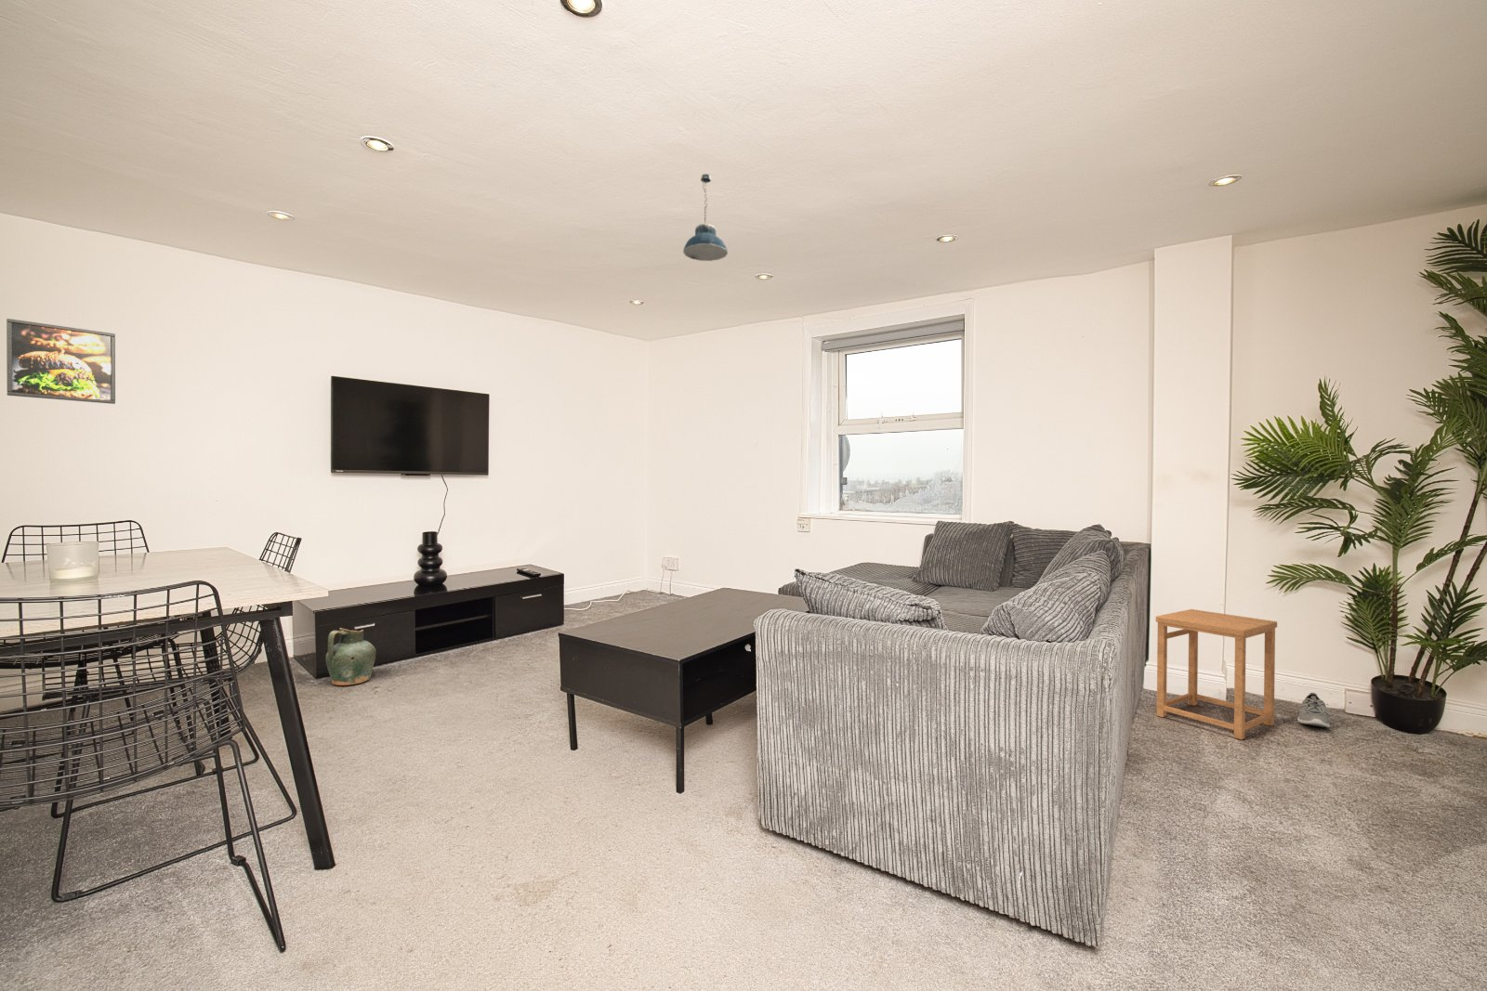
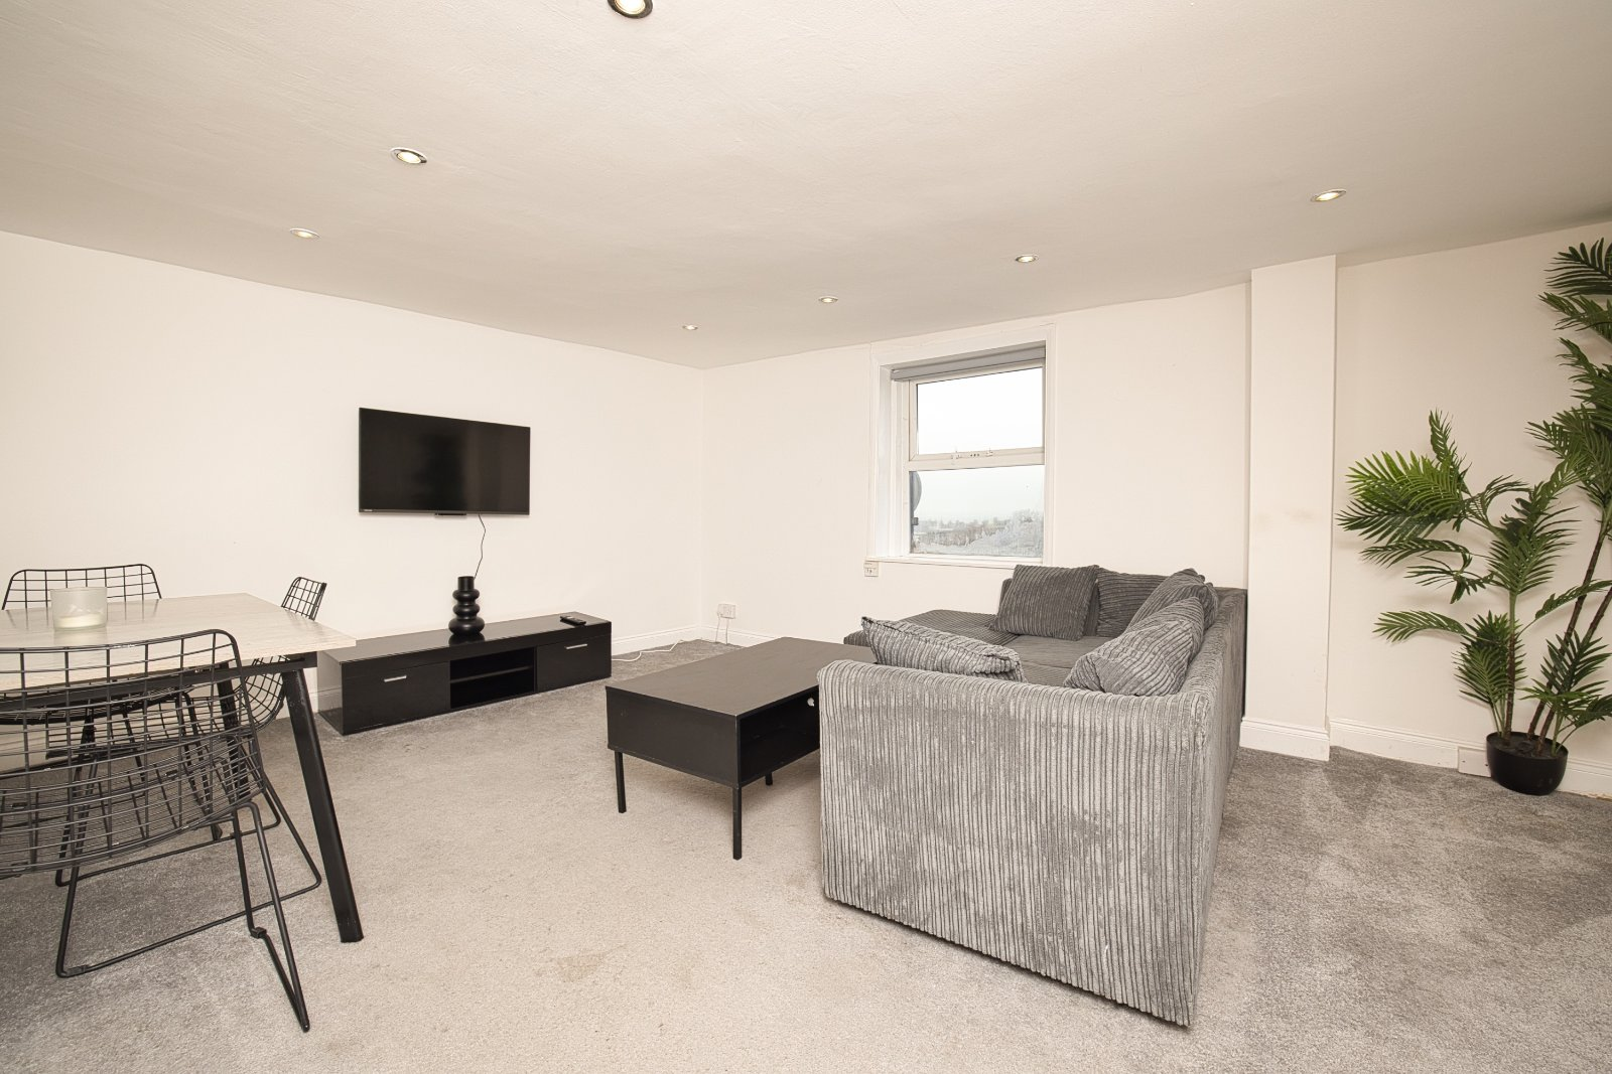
- sneaker [1297,692,1331,729]
- ceramic jug [324,627,377,687]
- side table [1155,608,1278,740]
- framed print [6,317,116,405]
- pendant light [683,173,729,262]
